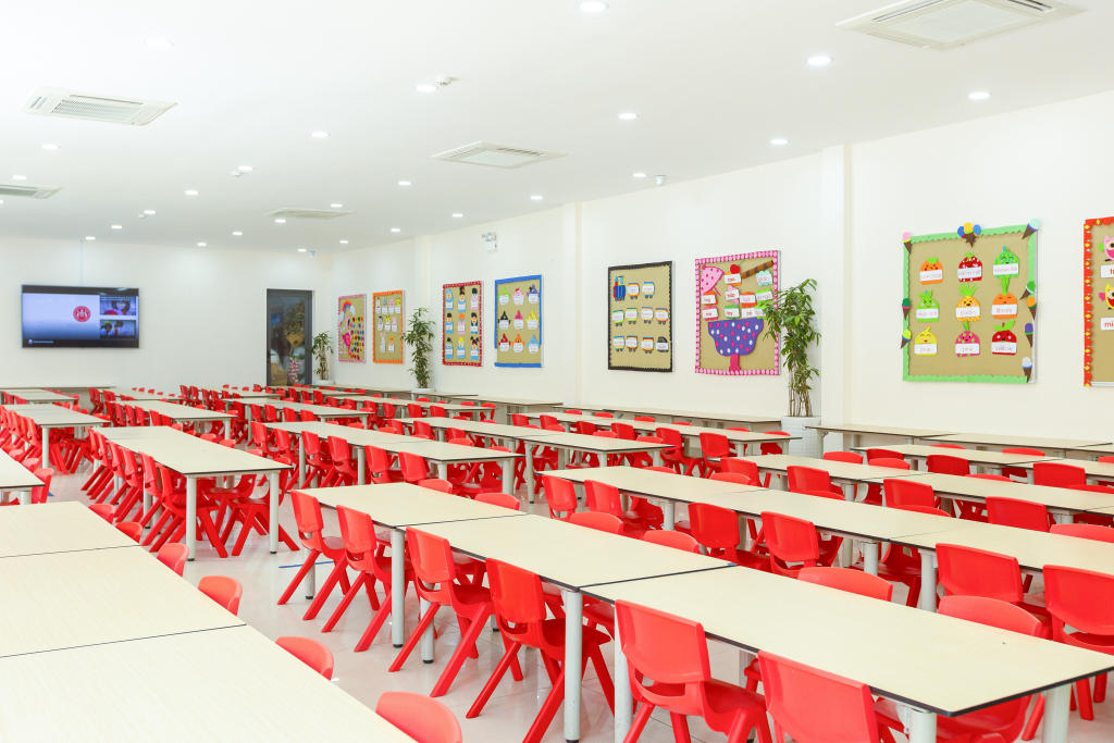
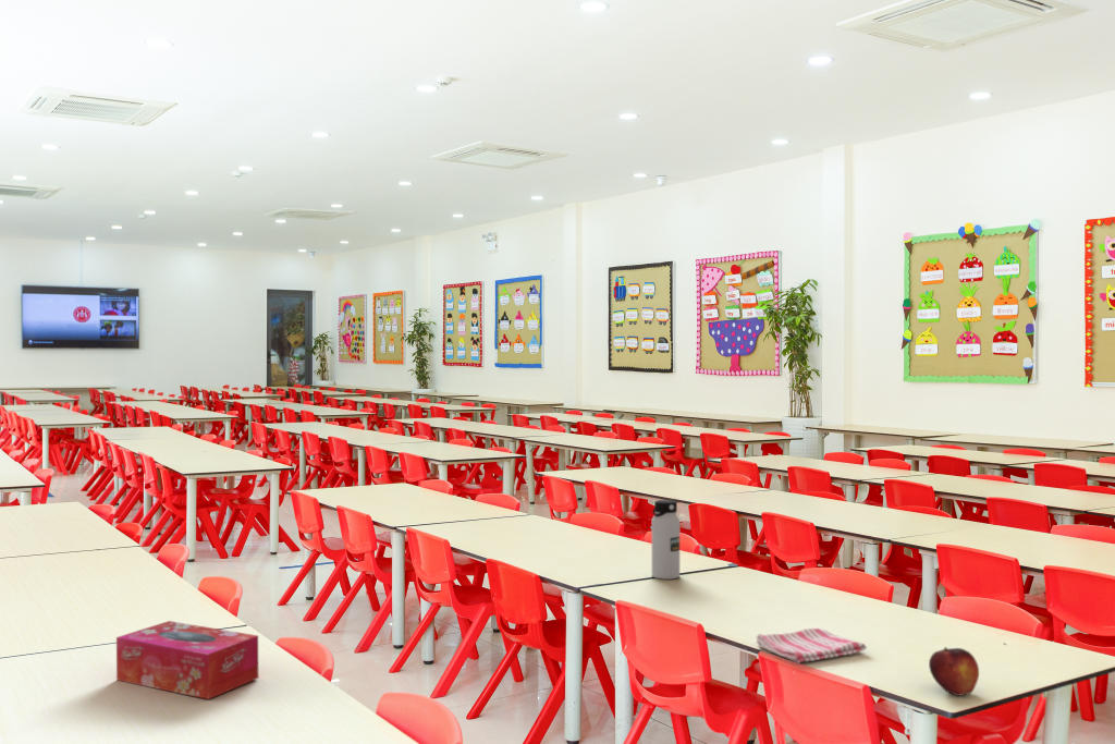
+ dish towel [755,627,868,664]
+ water bottle [651,499,681,581]
+ tissue box [115,620,259,700]
+ fruit [928,646,980,697]
